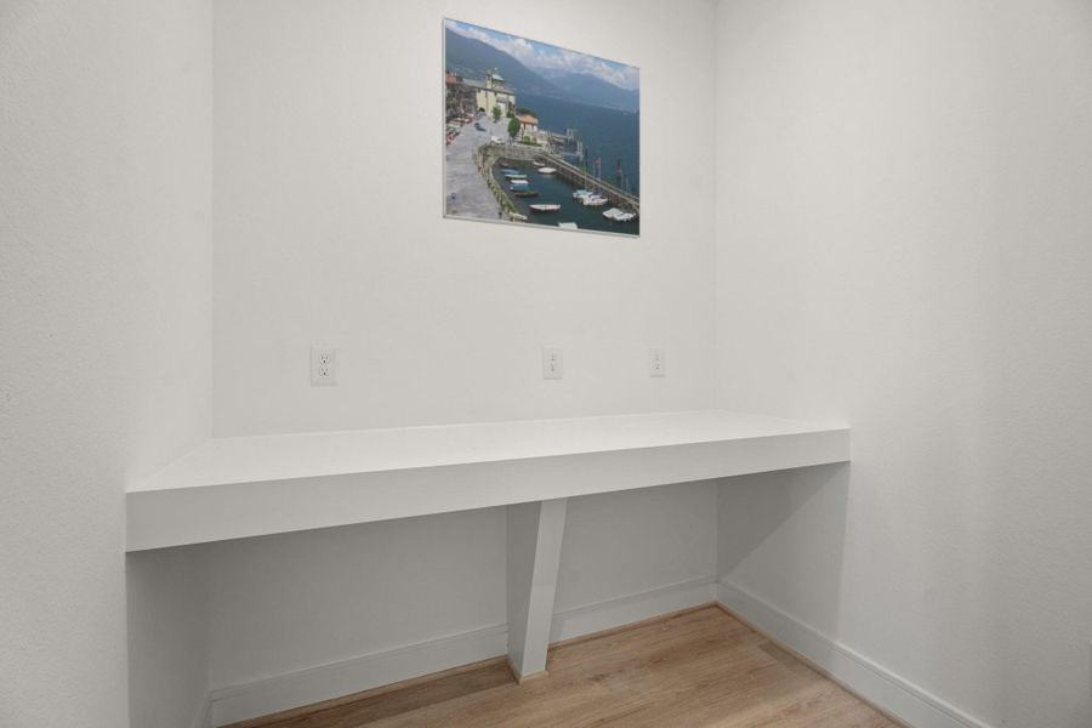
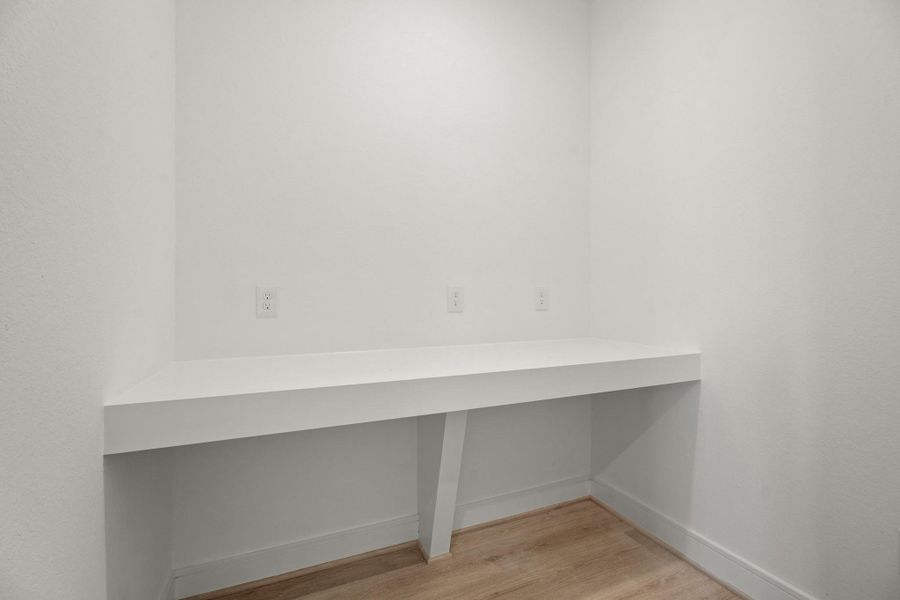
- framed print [440,15,642,240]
